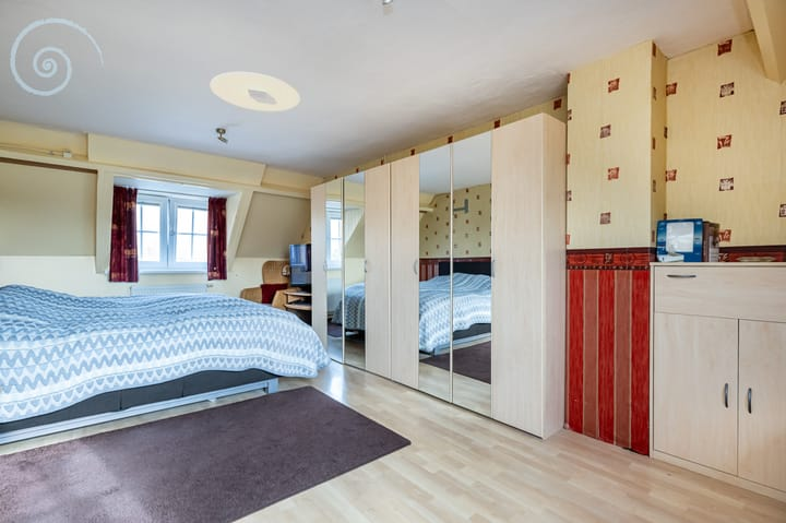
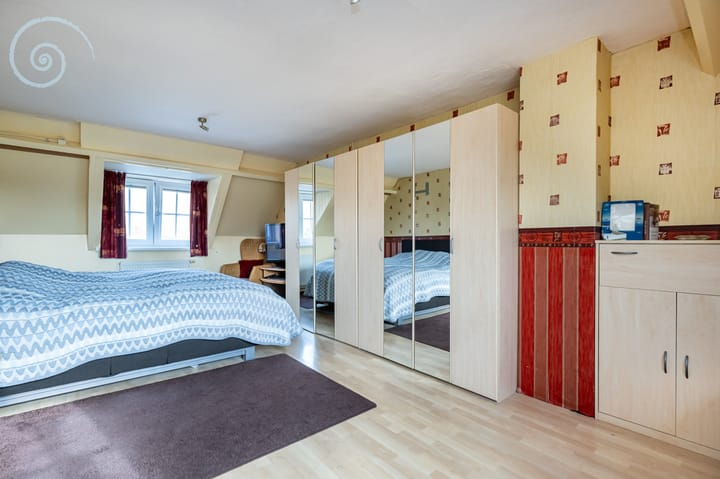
- ceiling light [210,71,301,112]
